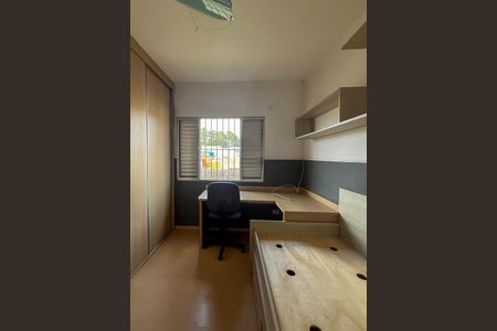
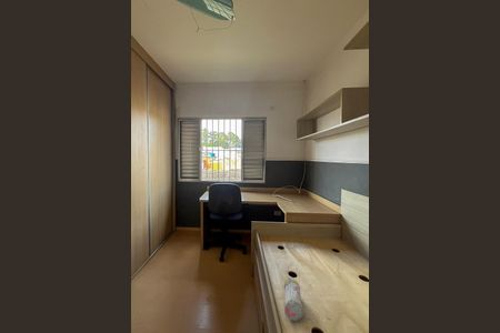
+ pencil case [283,278,304,322]
